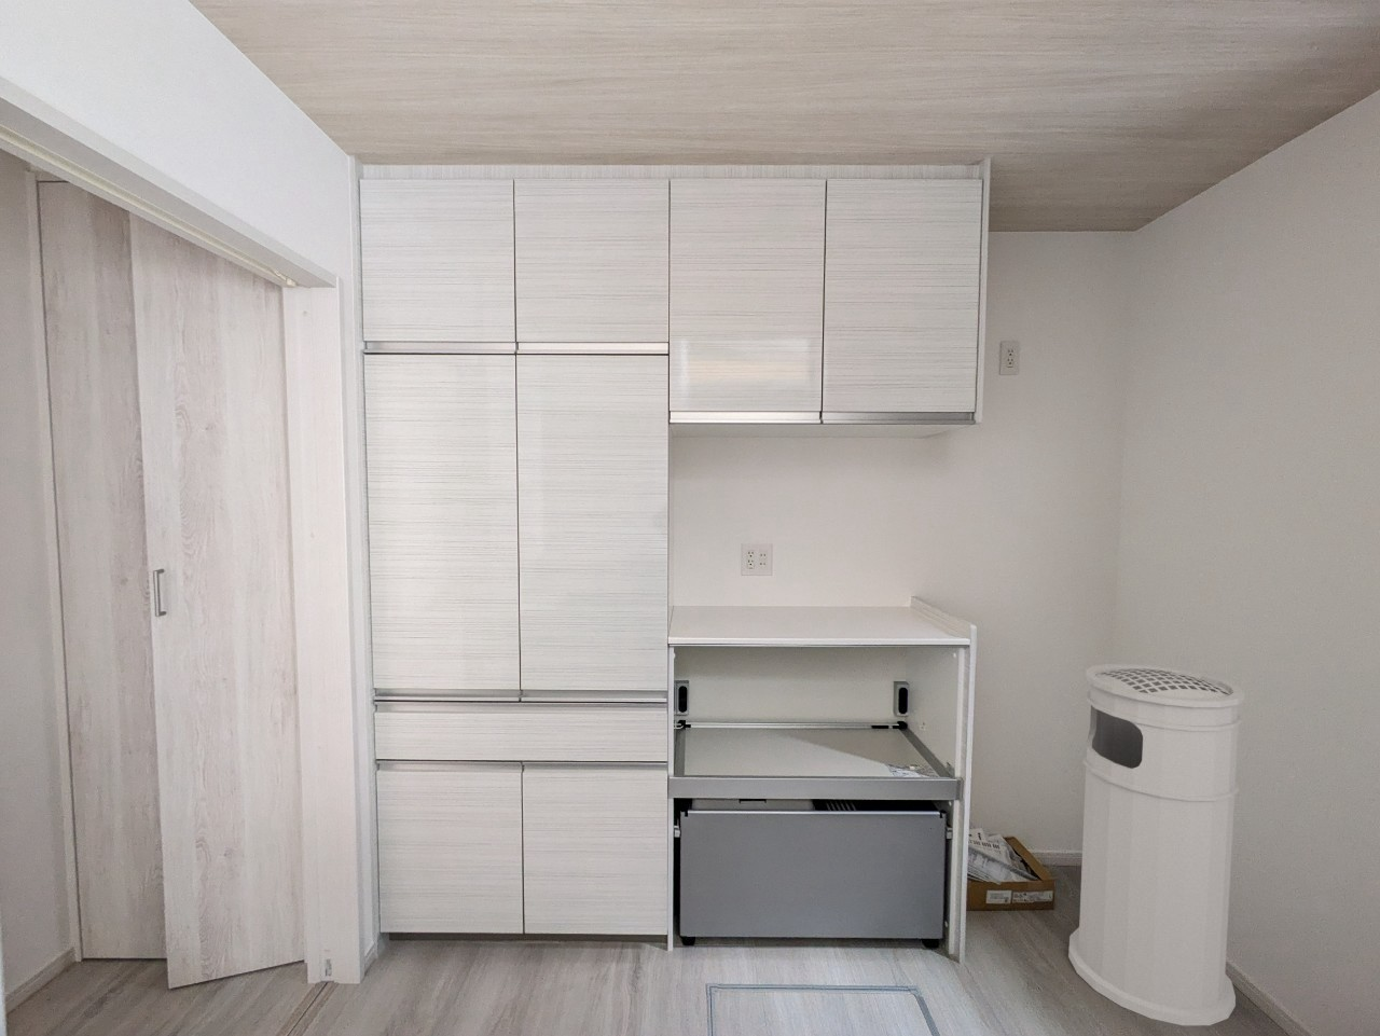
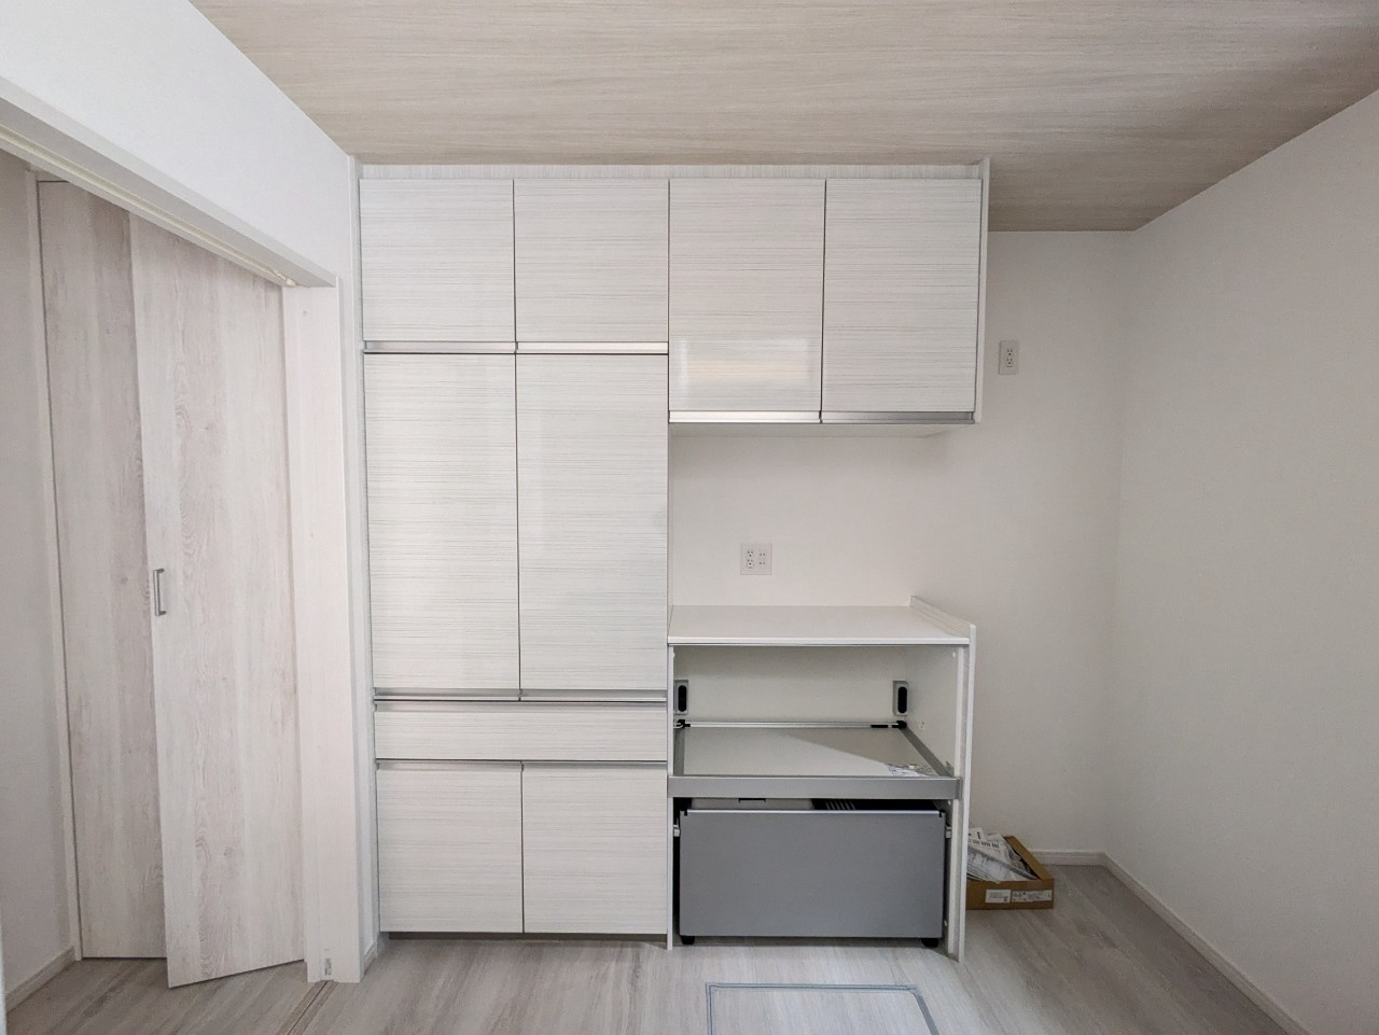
- trash can [1068,663,1246,1026]
